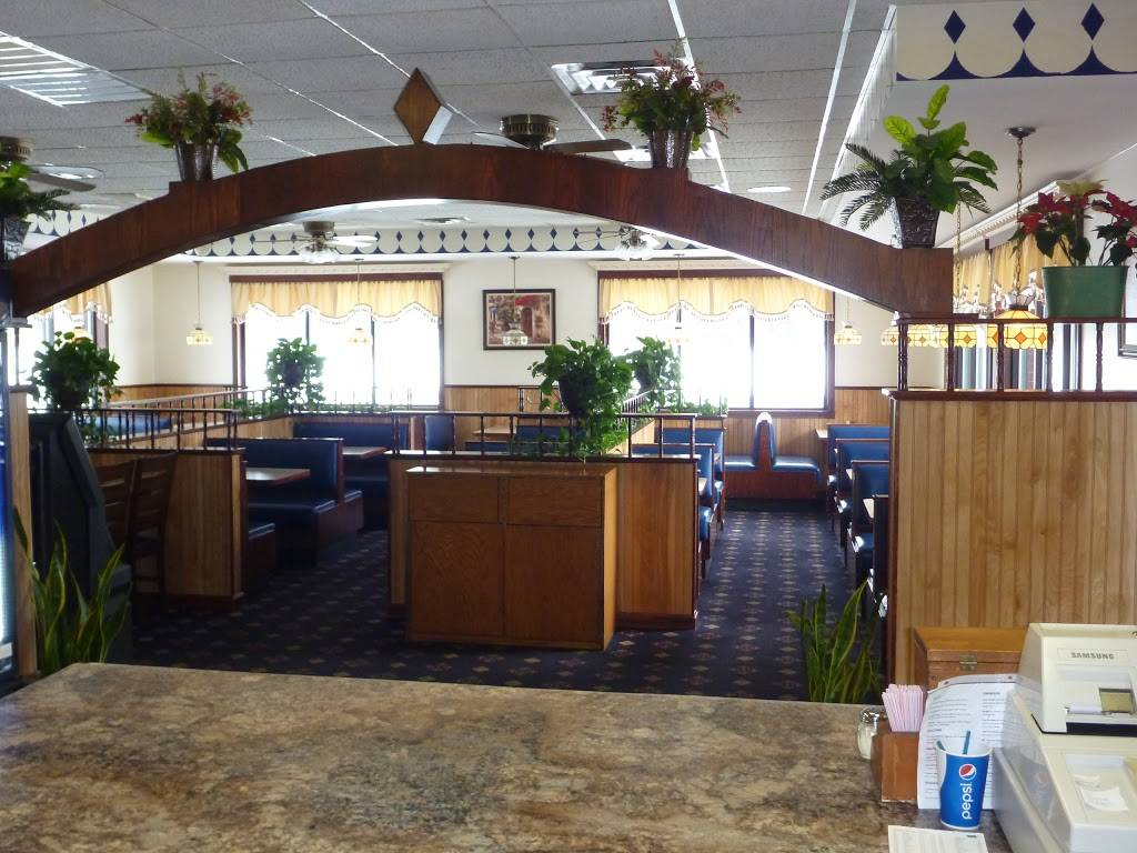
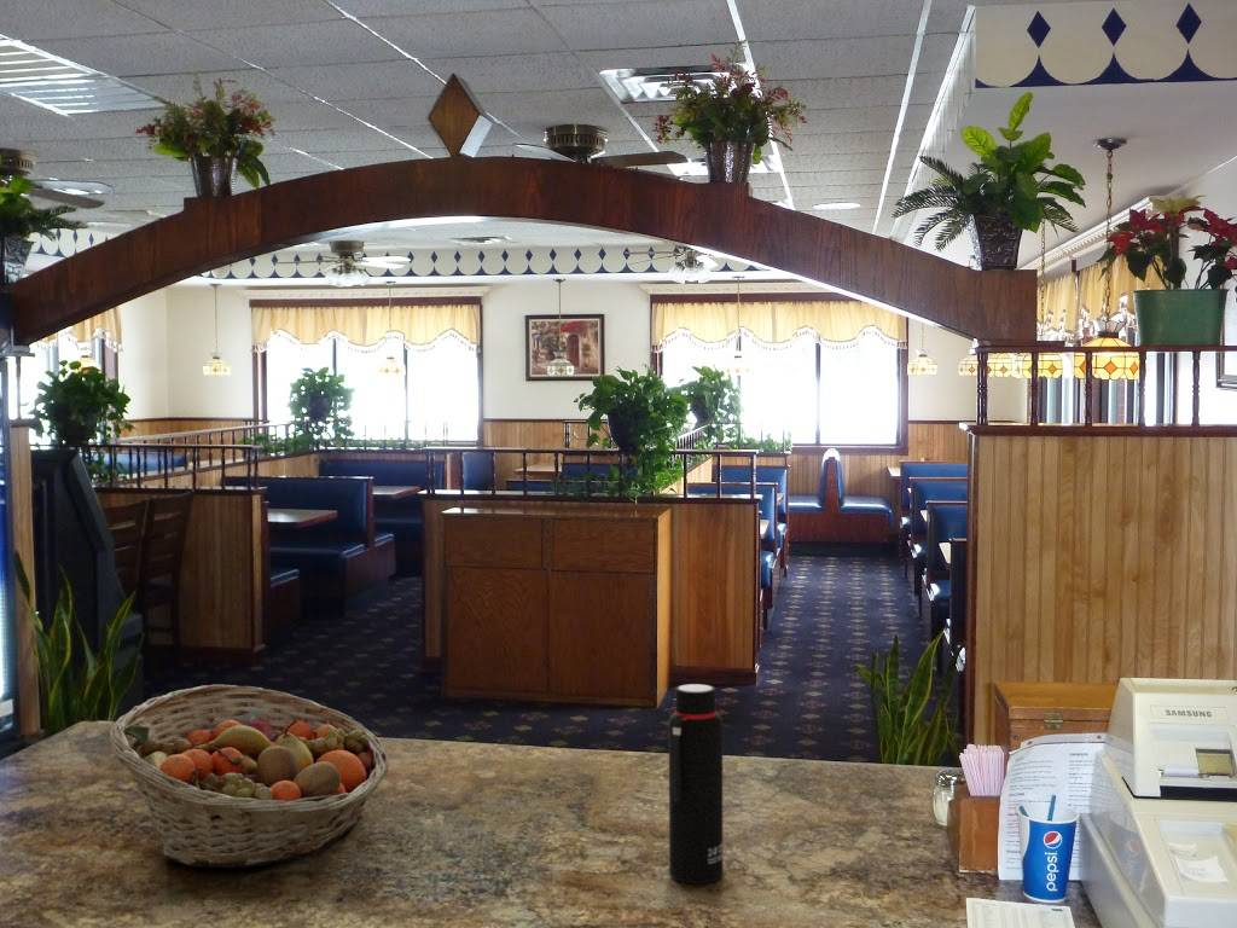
+ water bottle [668,683,724,884]
+ fruit basket [109,684,390,869]
